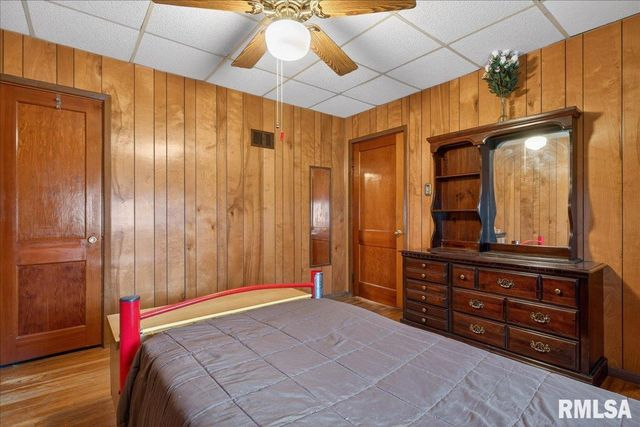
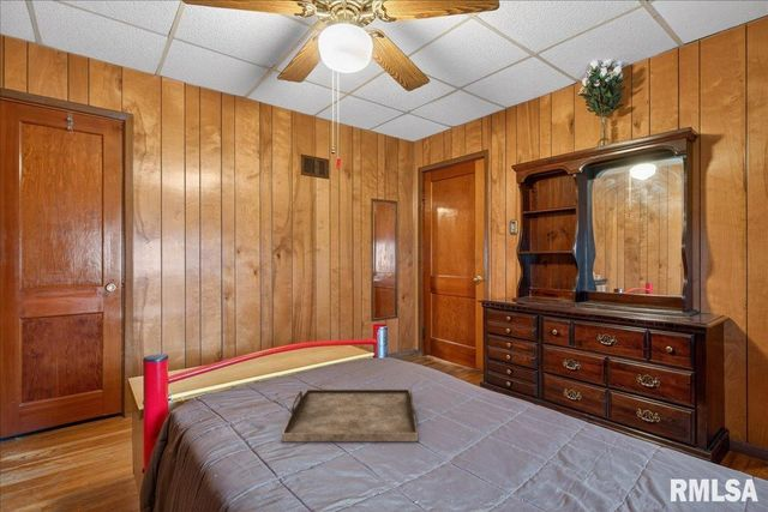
+ serving tray [281,388,419,442]
